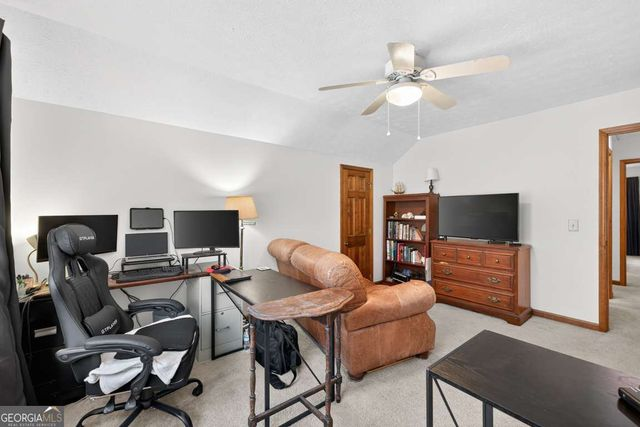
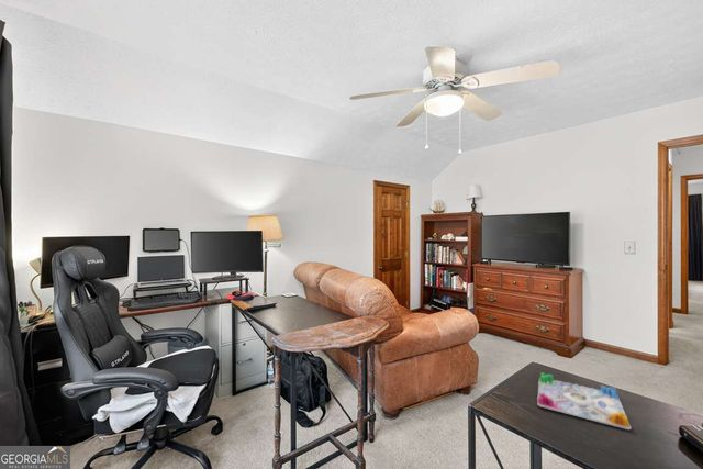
+ board game [536,371,633,431]
